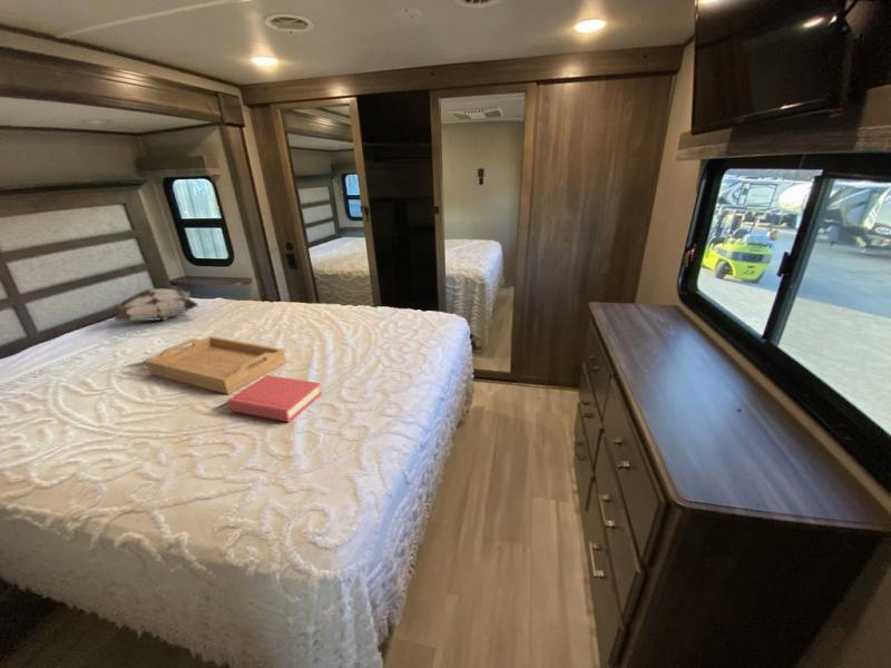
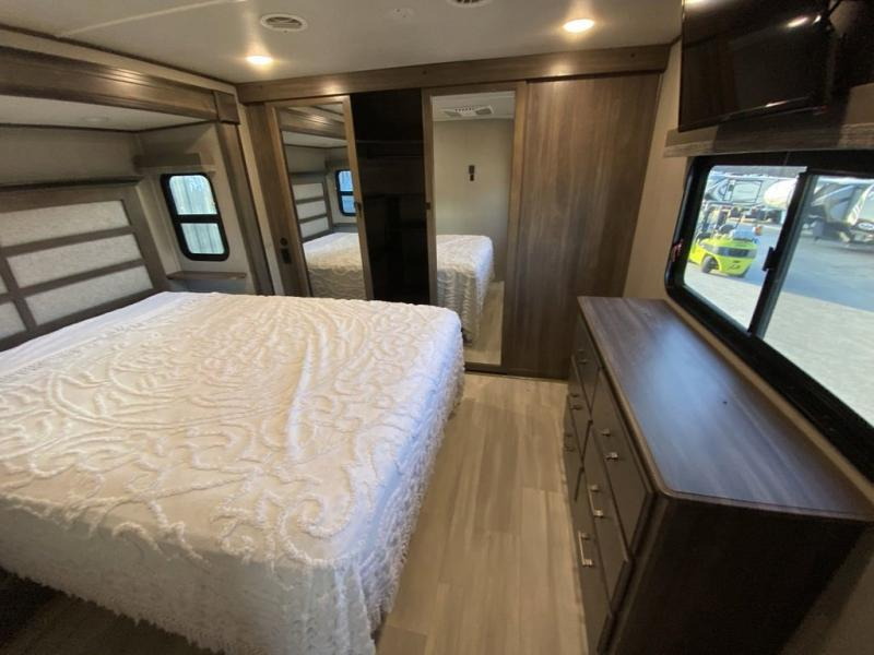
- hardback book [227,374,323,423]
- decorative pillow [112,288,199,322]
- serving tray [145,335,287,395]
